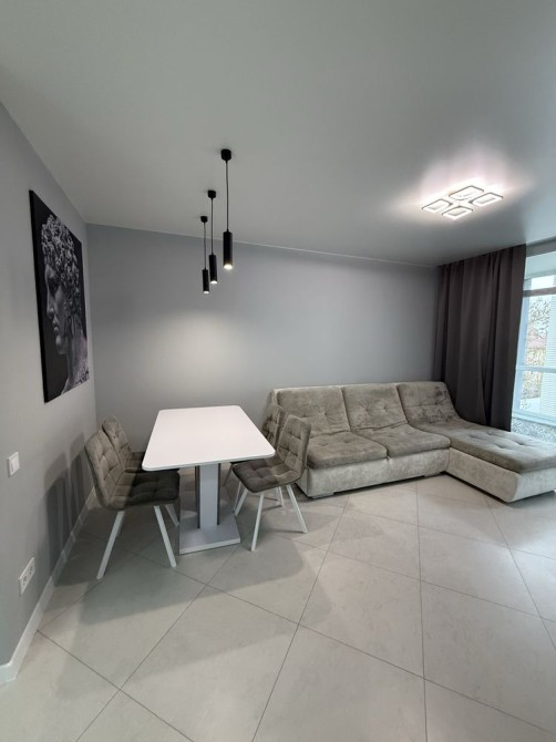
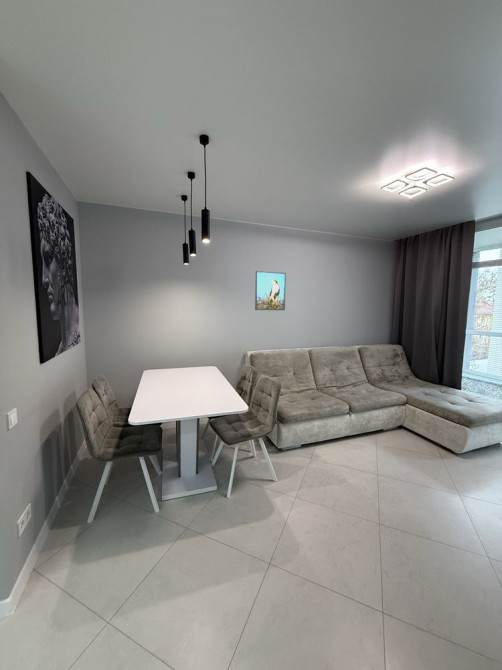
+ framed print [254,270,287,311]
